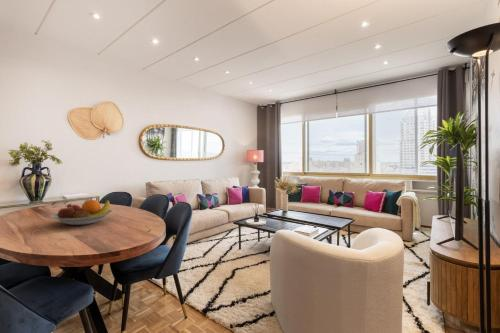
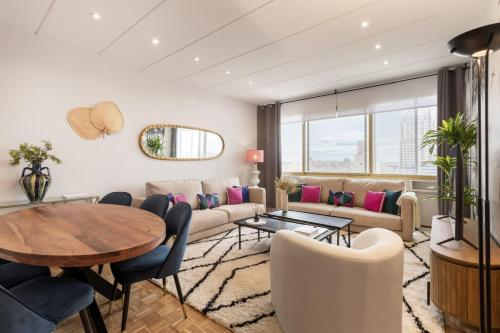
- fruit bowl [50,199,114,226]
